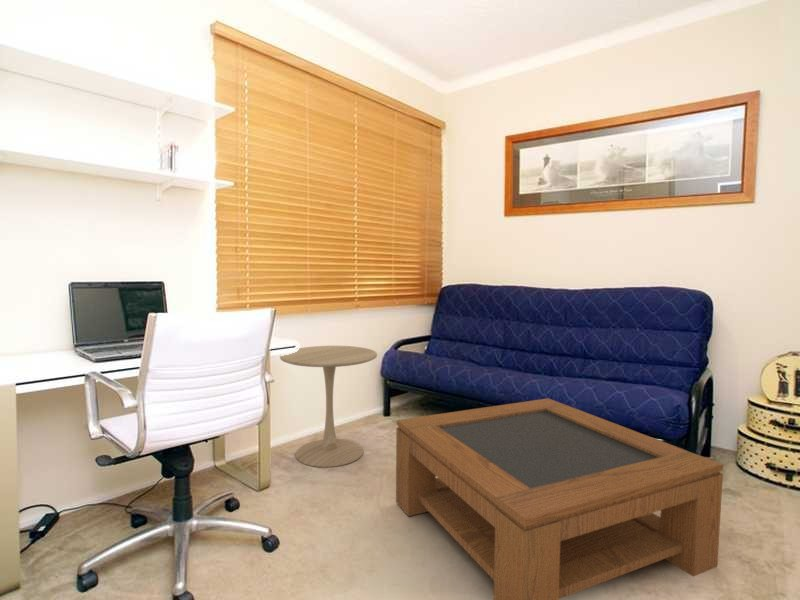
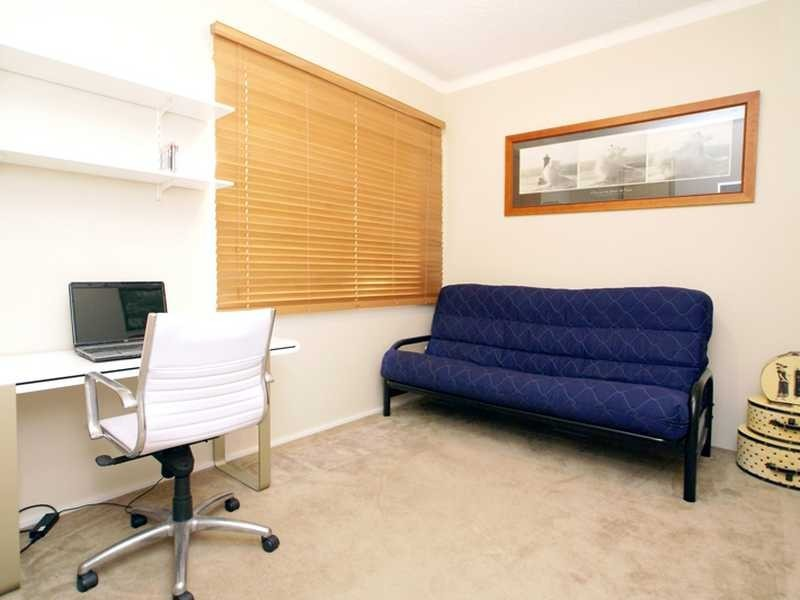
- coffee table [395,397,724,600]
- side table [279,345,378,468]
